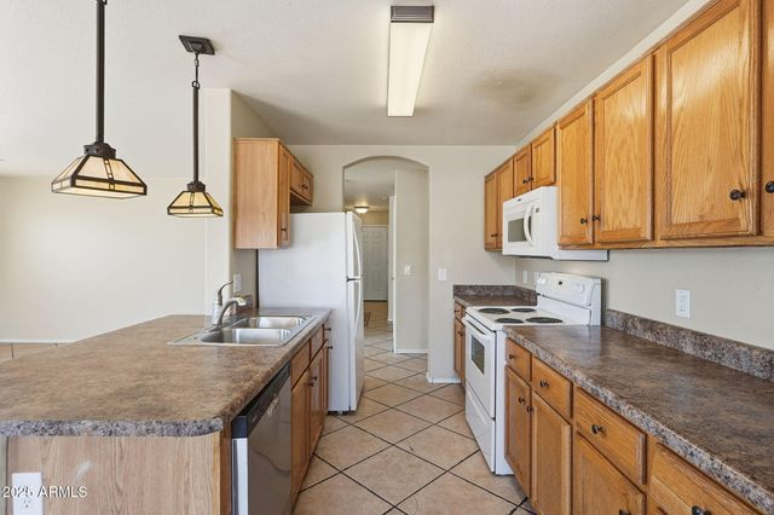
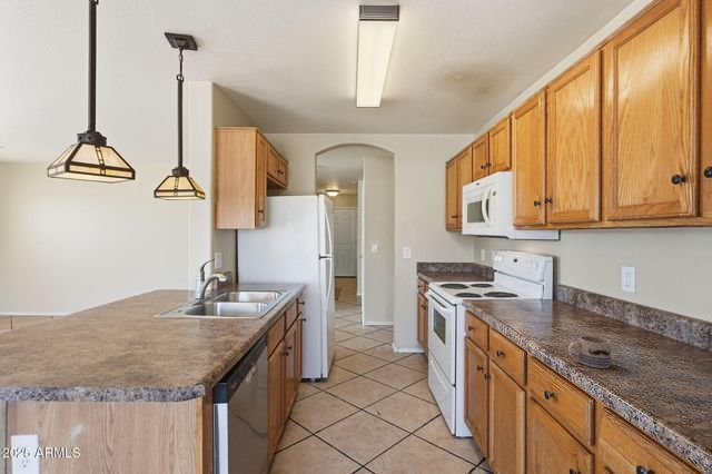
+ mug [567,335,612,369]
